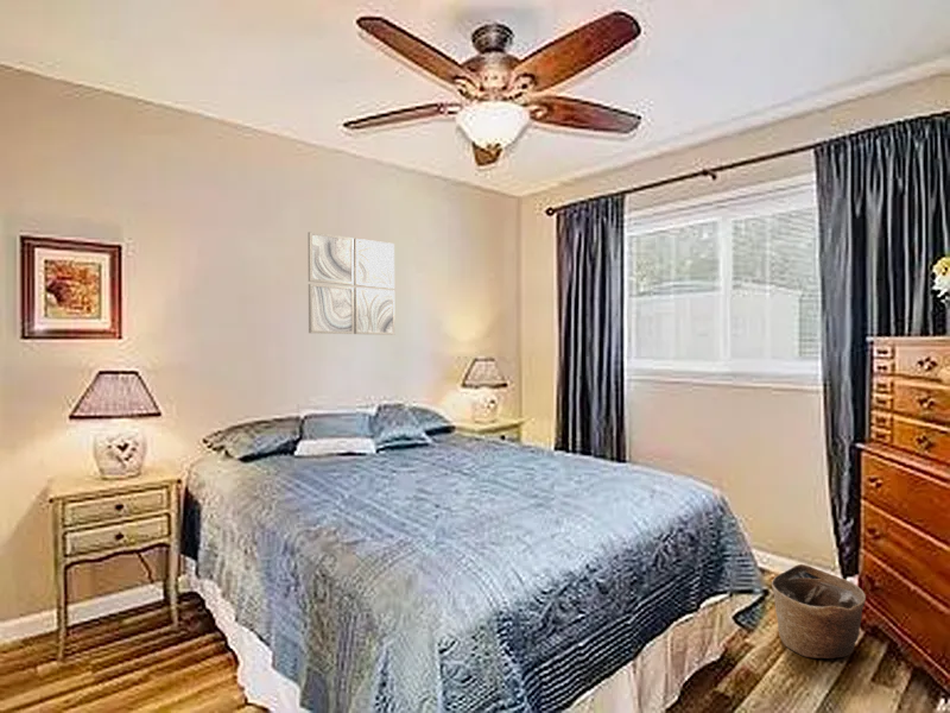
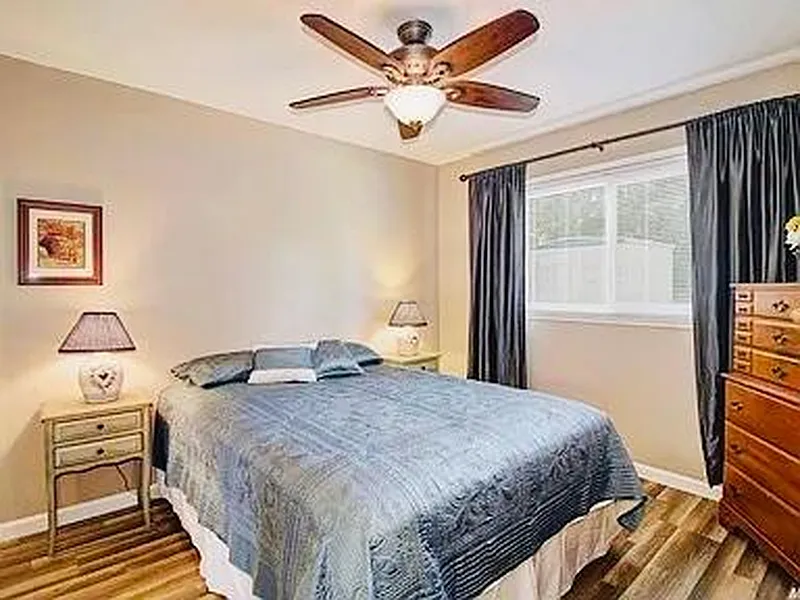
- wall art [306,231,395,336]
- basket [771,563,867,660]
